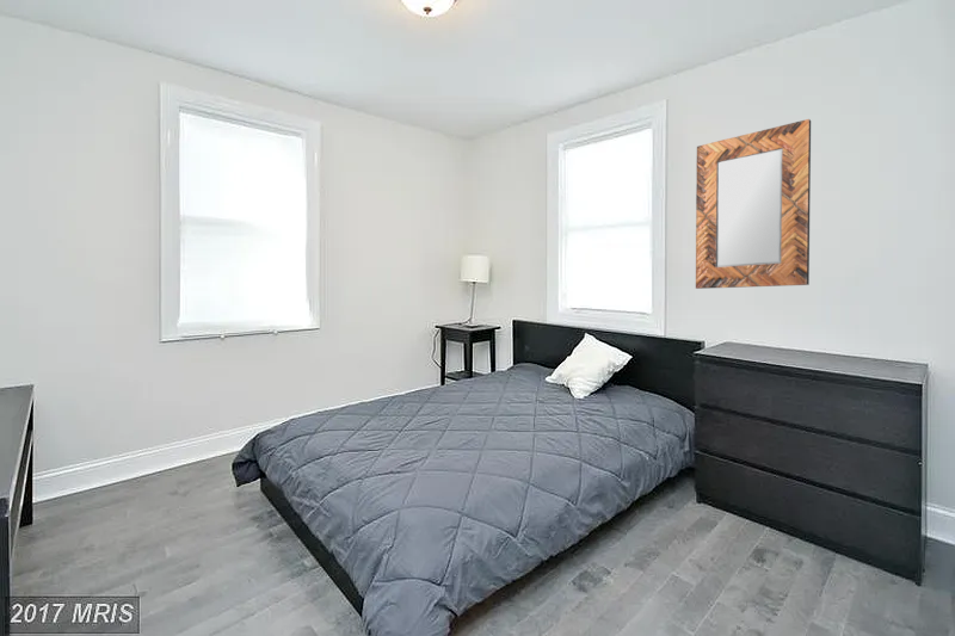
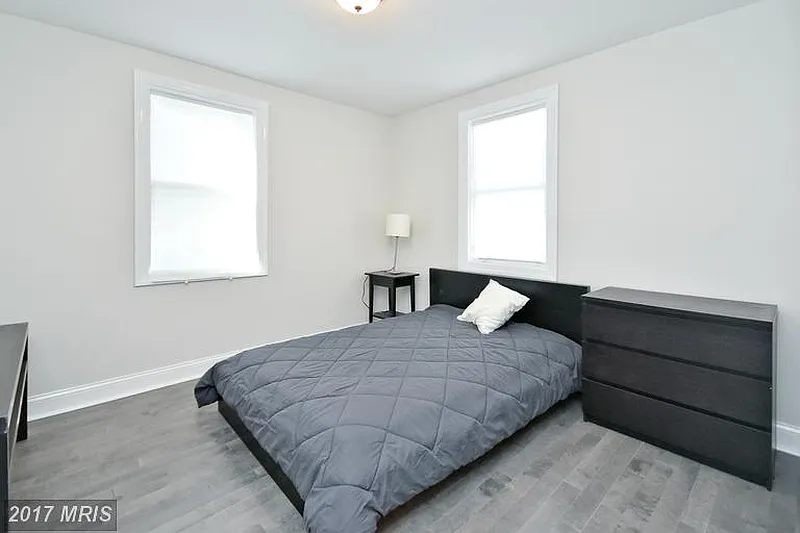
- home mirror [695,118,812,290]
